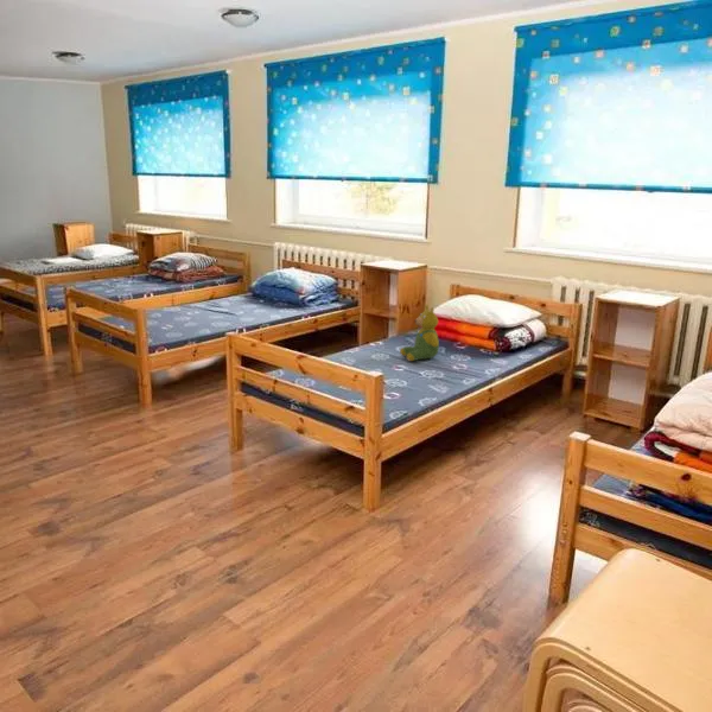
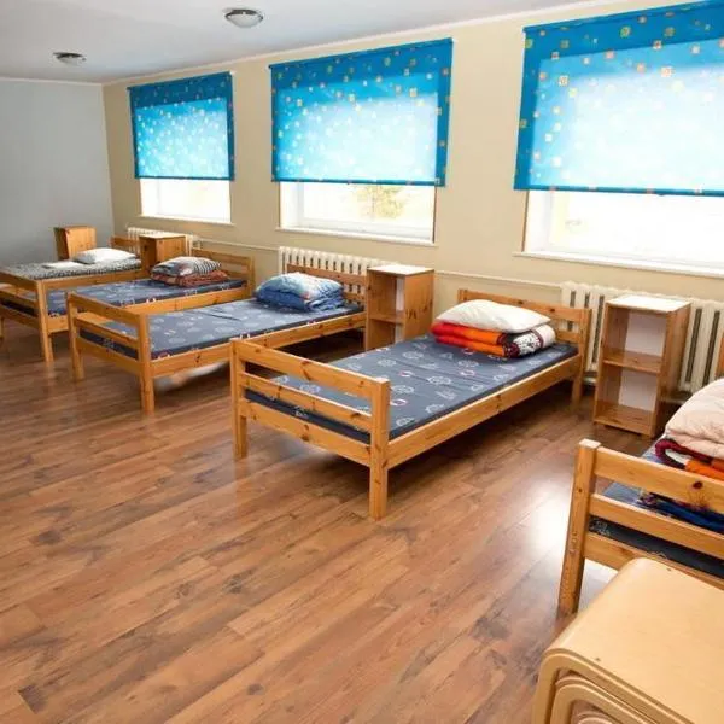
- teddy bear [399,304,440,362]
